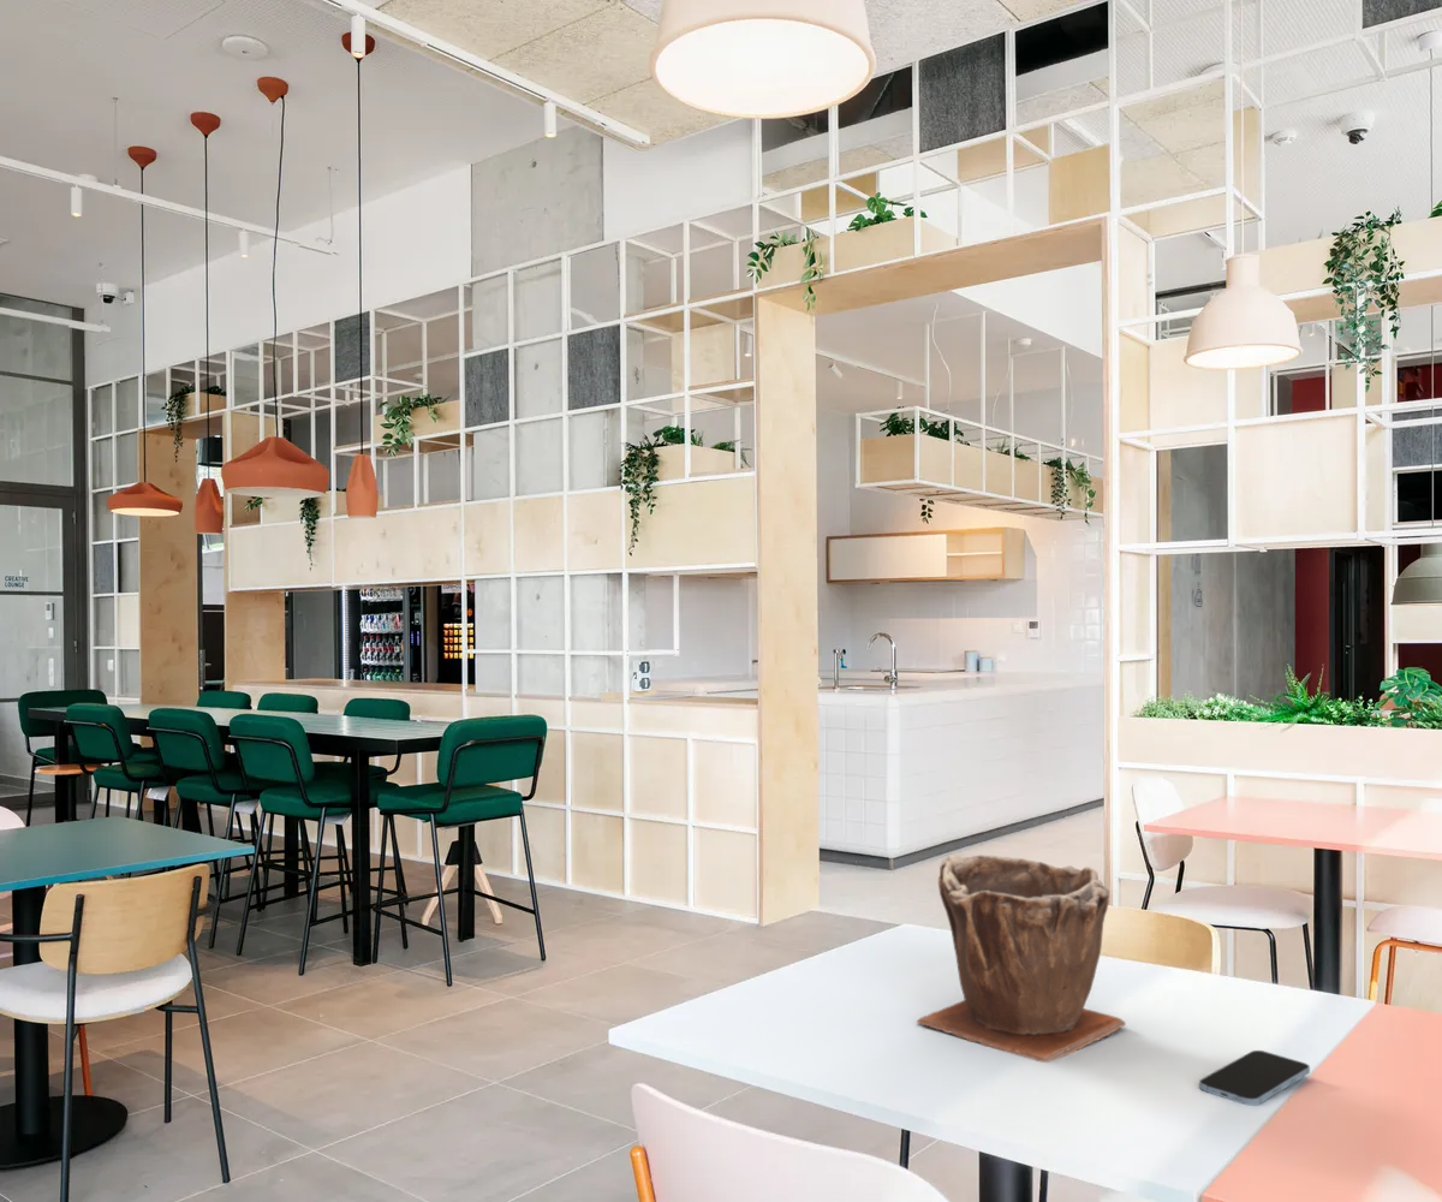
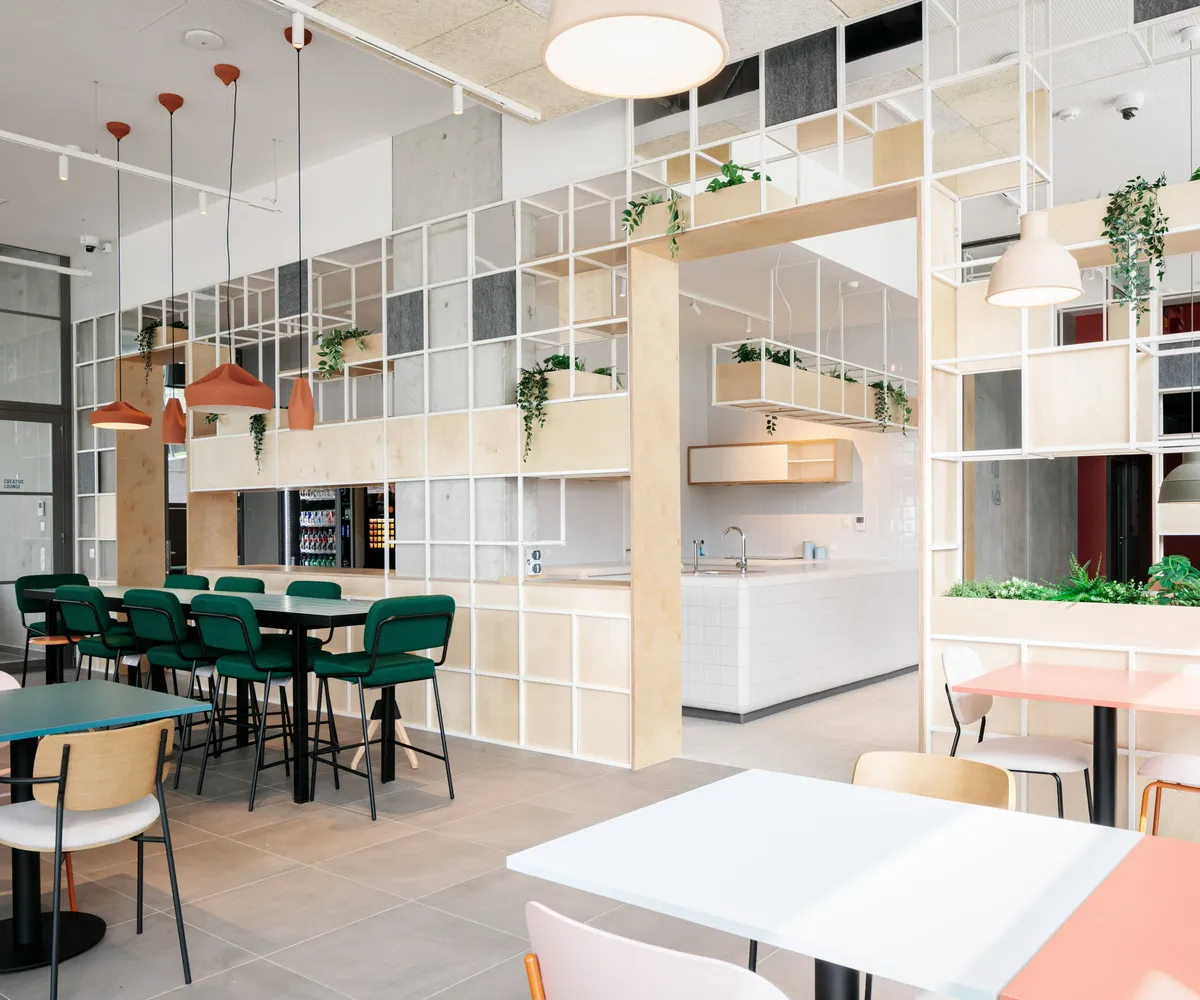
- plant pot [916,853,1127,1064]
- smartphone [1198,1049,1311,1107]
